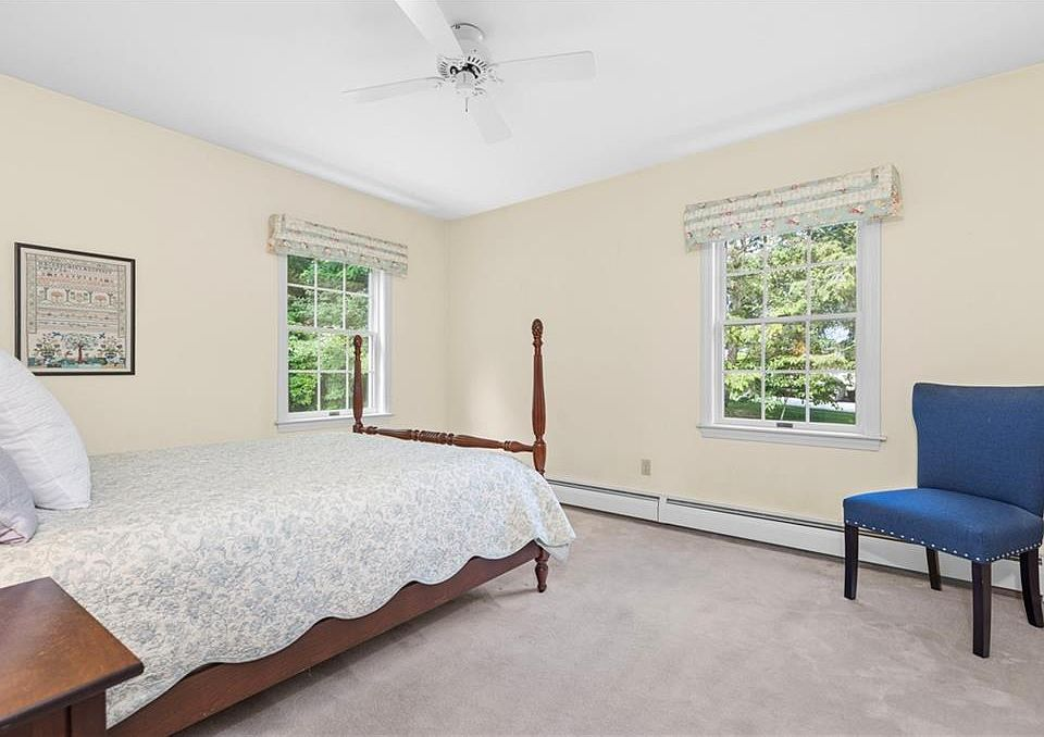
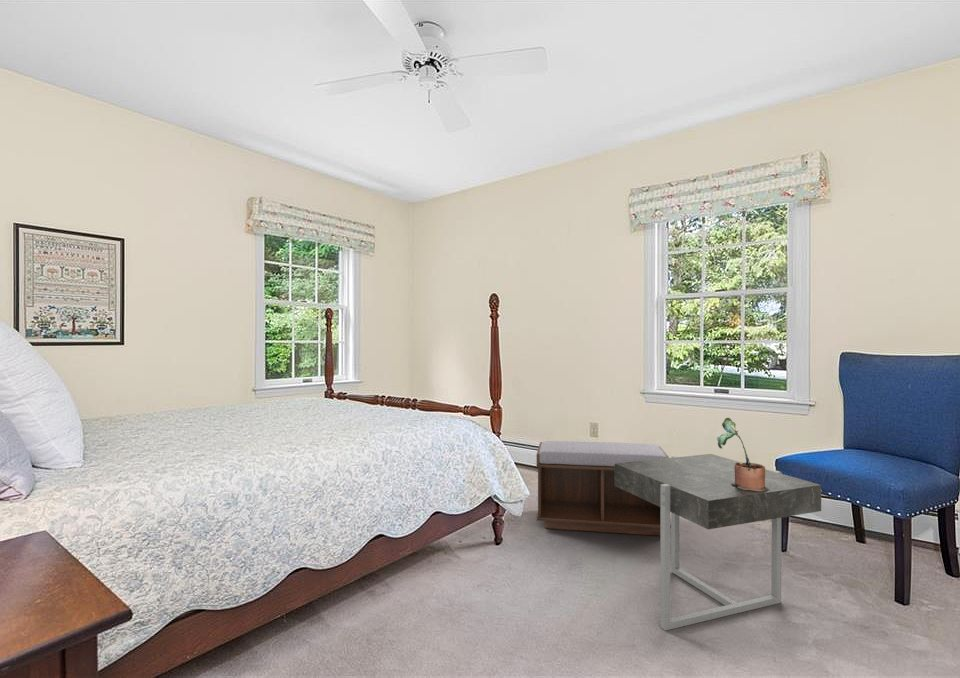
+ side table [615,453,822,632]
+ potted plant [716,417,769,492]
+ bench [536,440,671,536]
